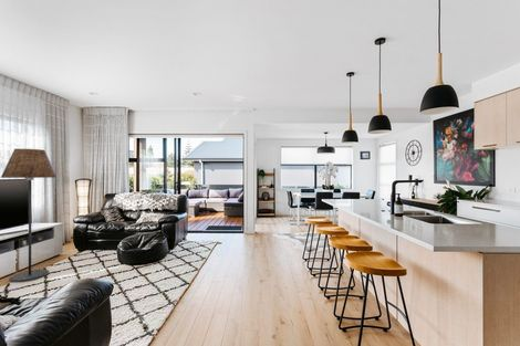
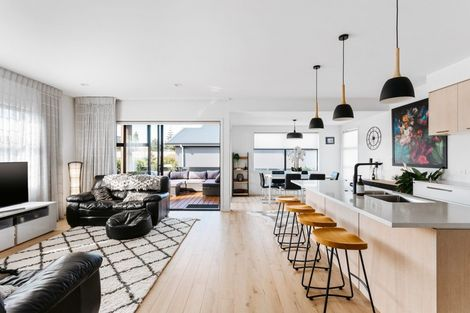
- floor lamp [0,148,58,283]
